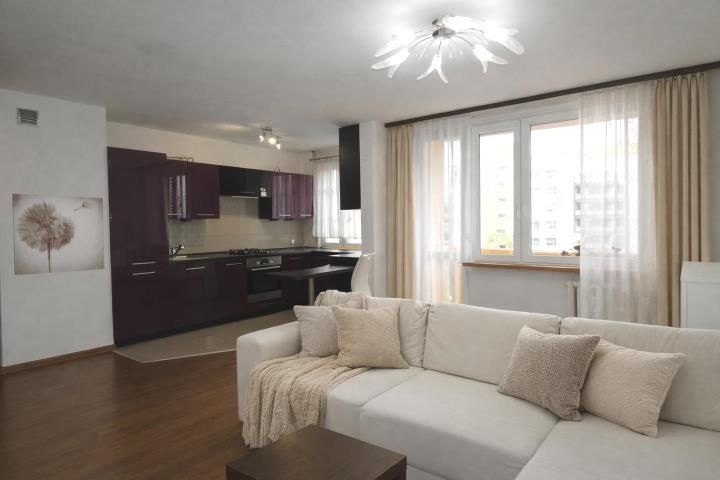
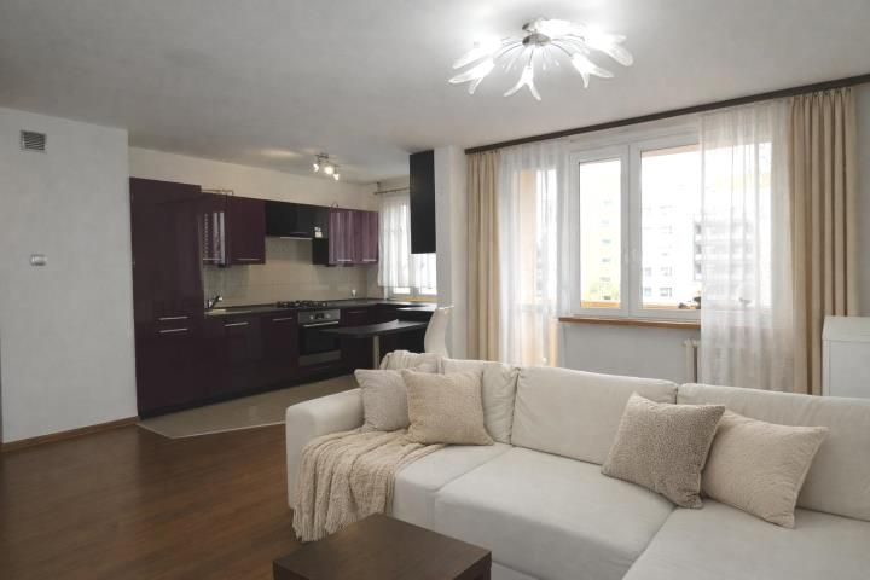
- wall art [11,193,105,276]
